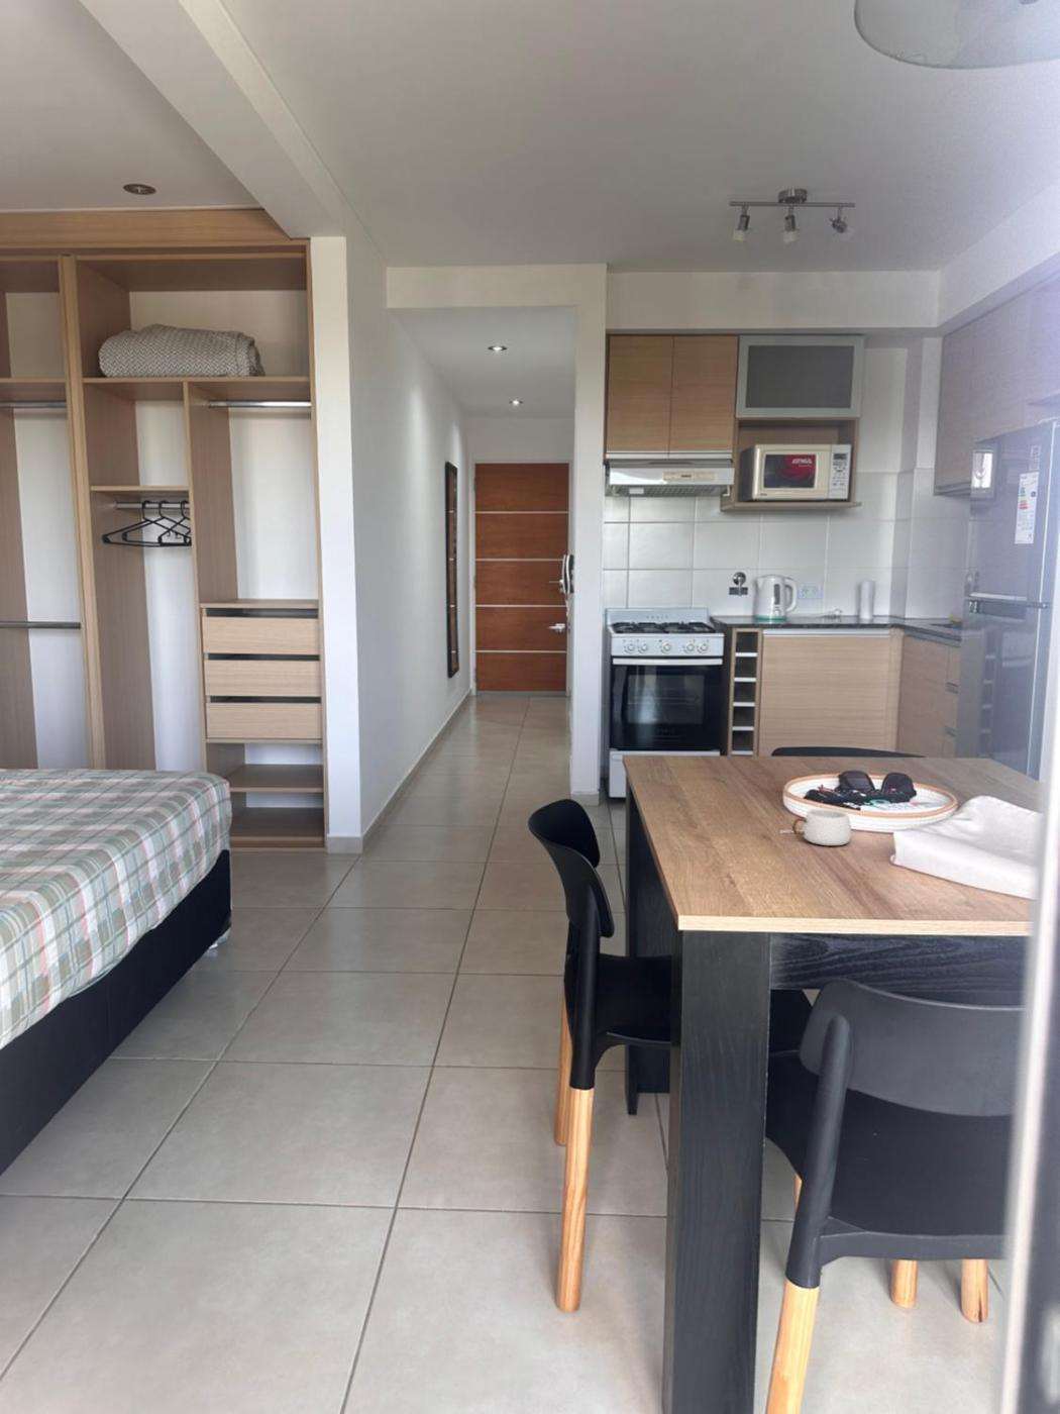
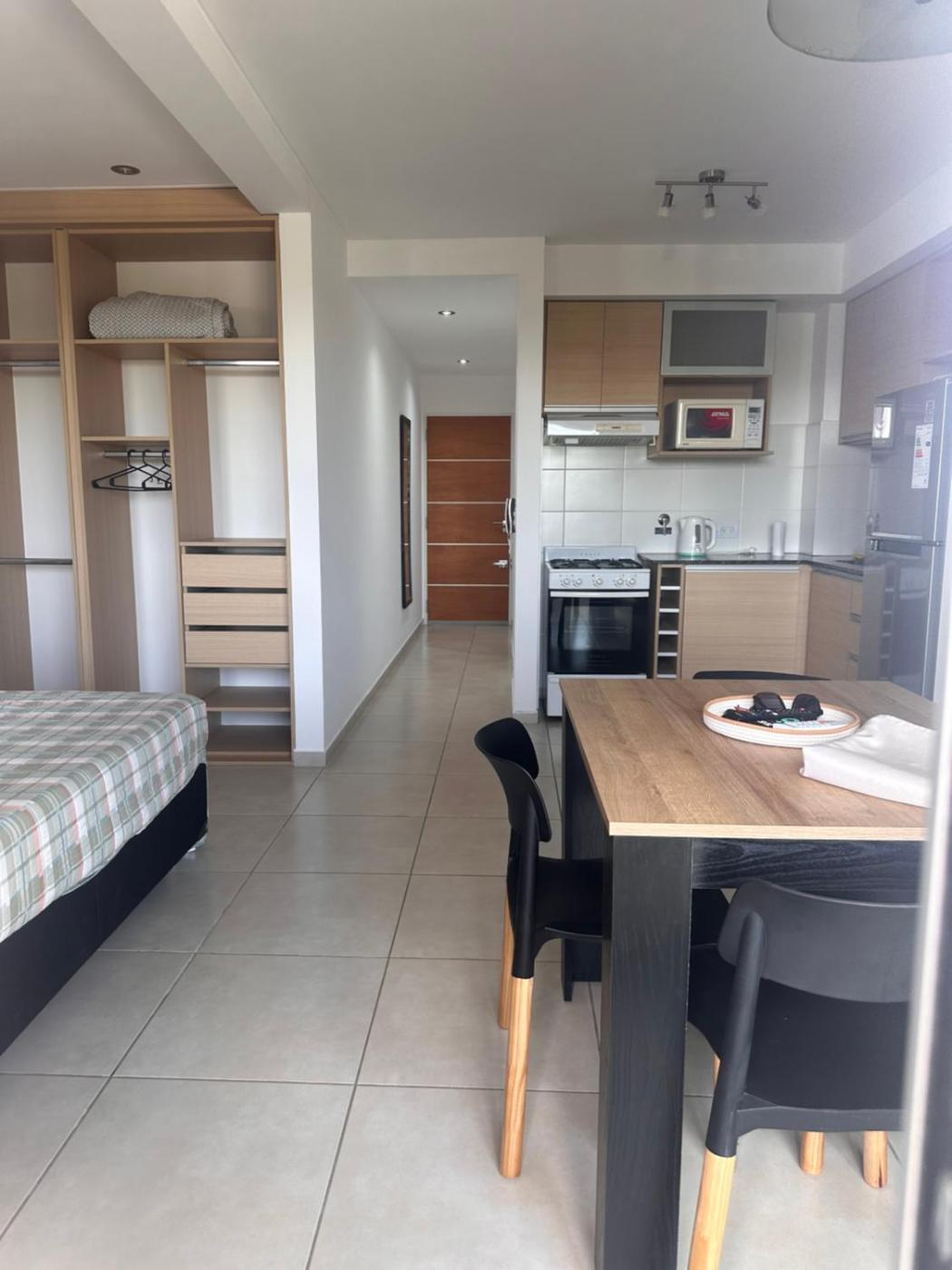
- mug [779,807,852,846]
